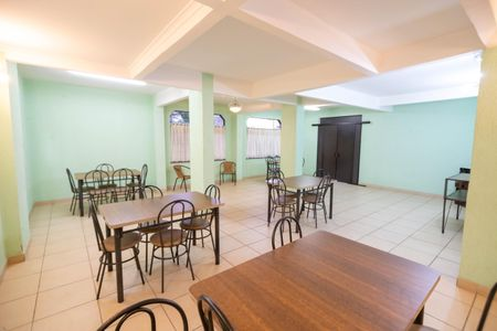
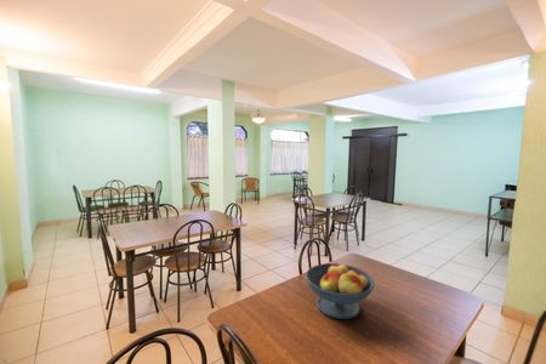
+ fruit bowl [305,262,376,320]
